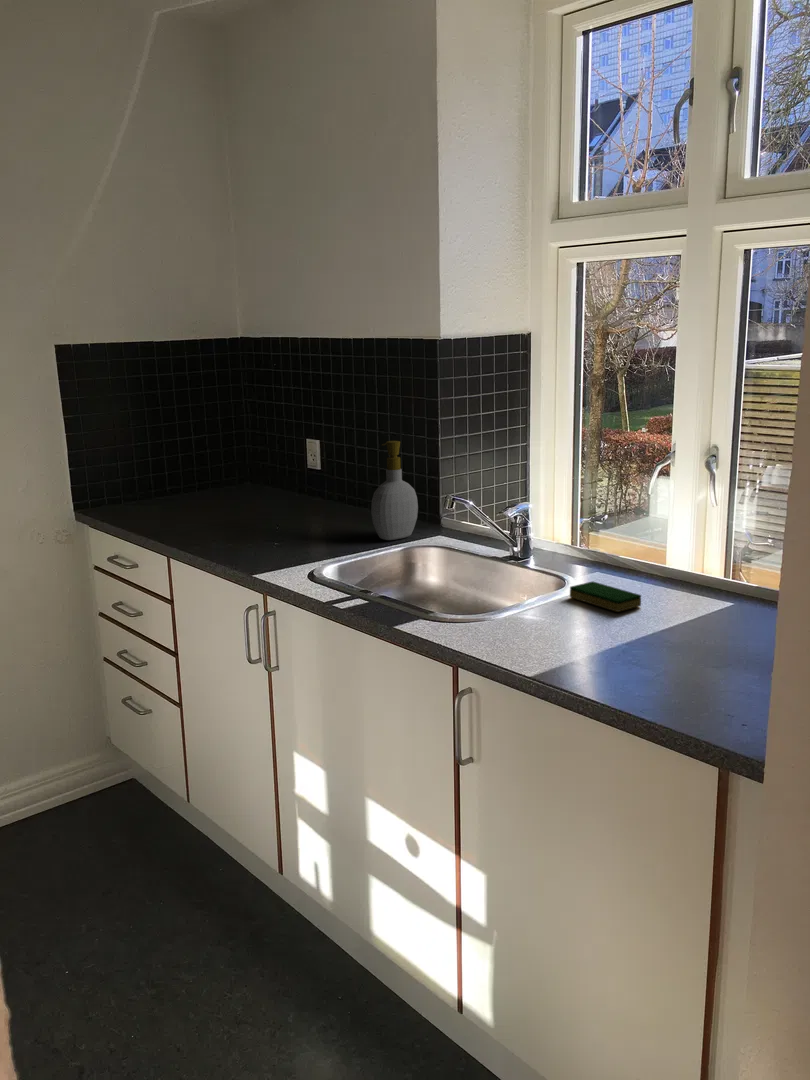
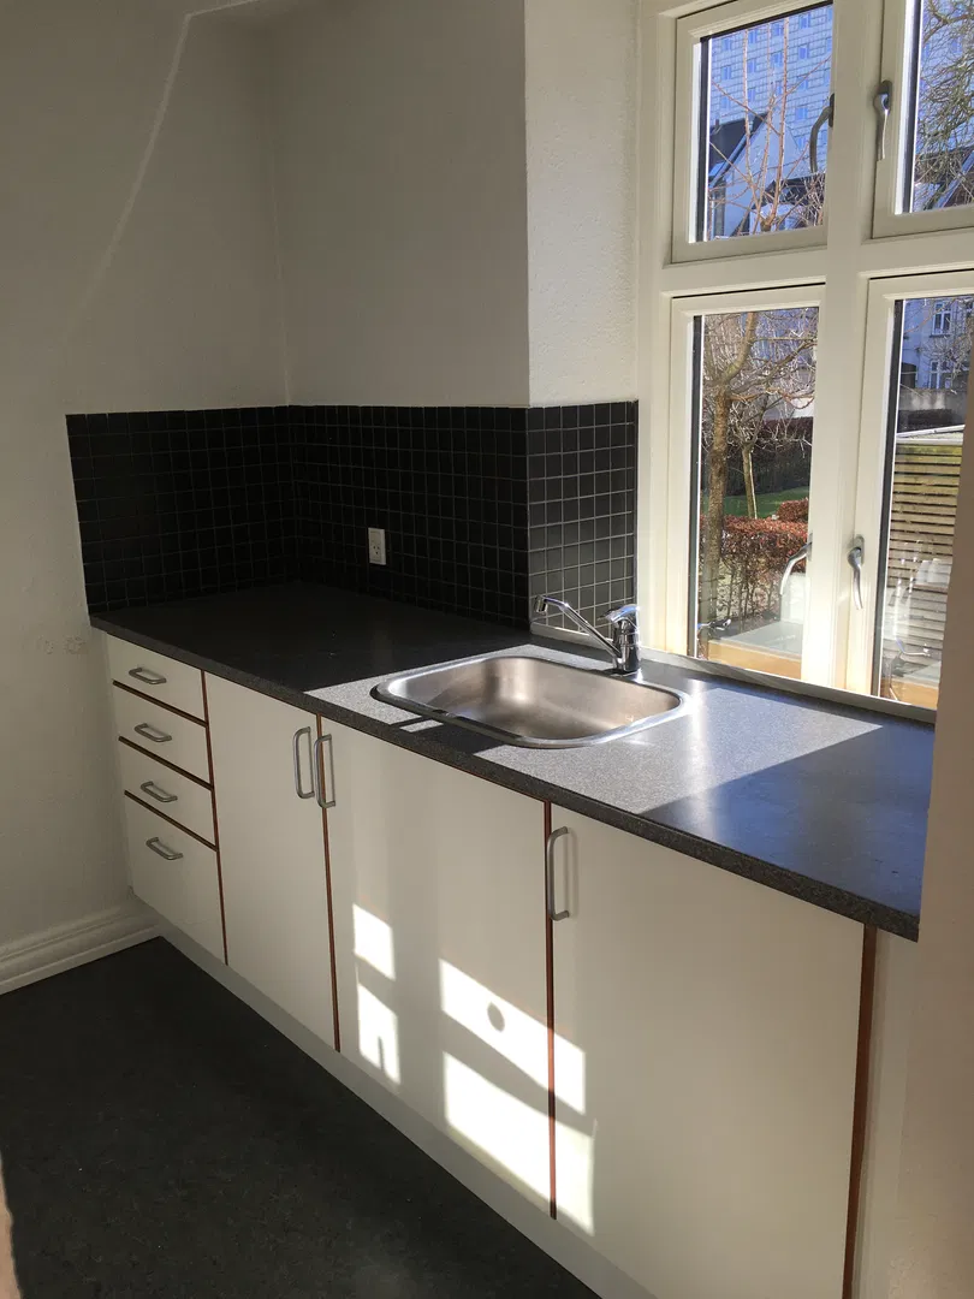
- dish sponge [569,580,642,613]
- soap bottle [370,440,419,541]
